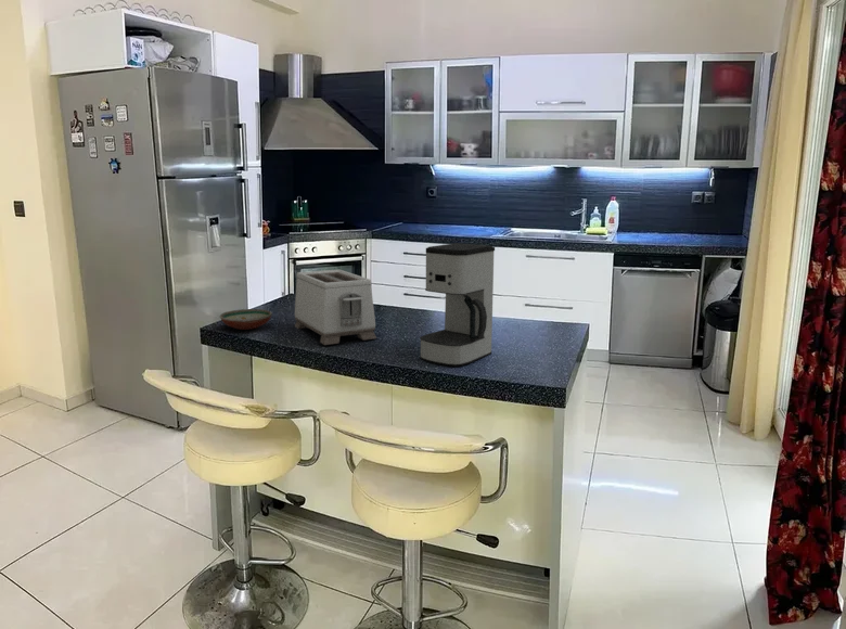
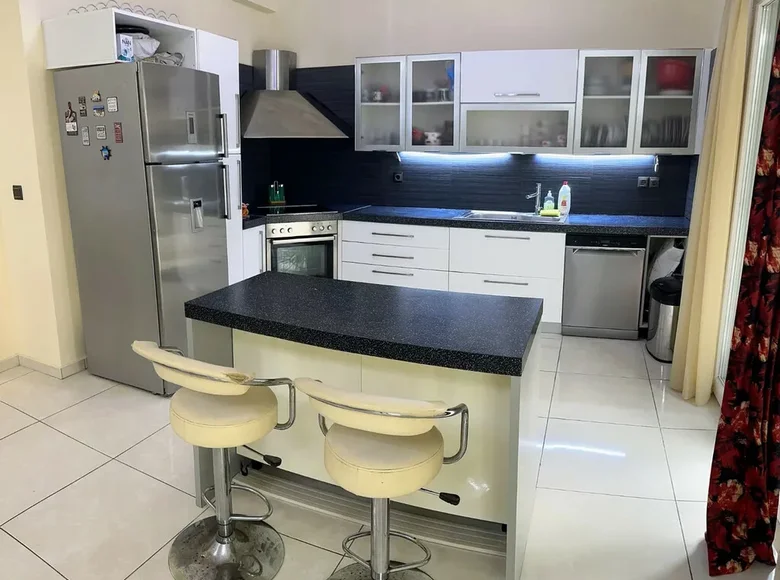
- toaster [294,269,377,346]
- coffee maker [419,242,496,368]
- decorative bowl [219,308,273,331]
